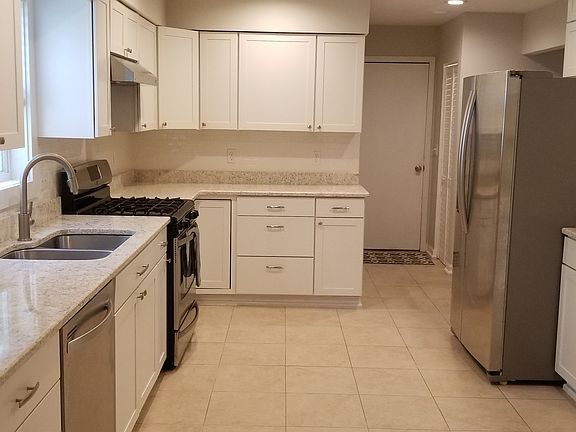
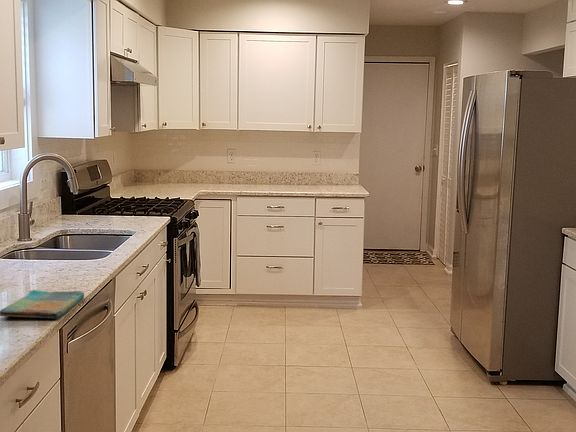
+ dish towel [0,289,85,319]
